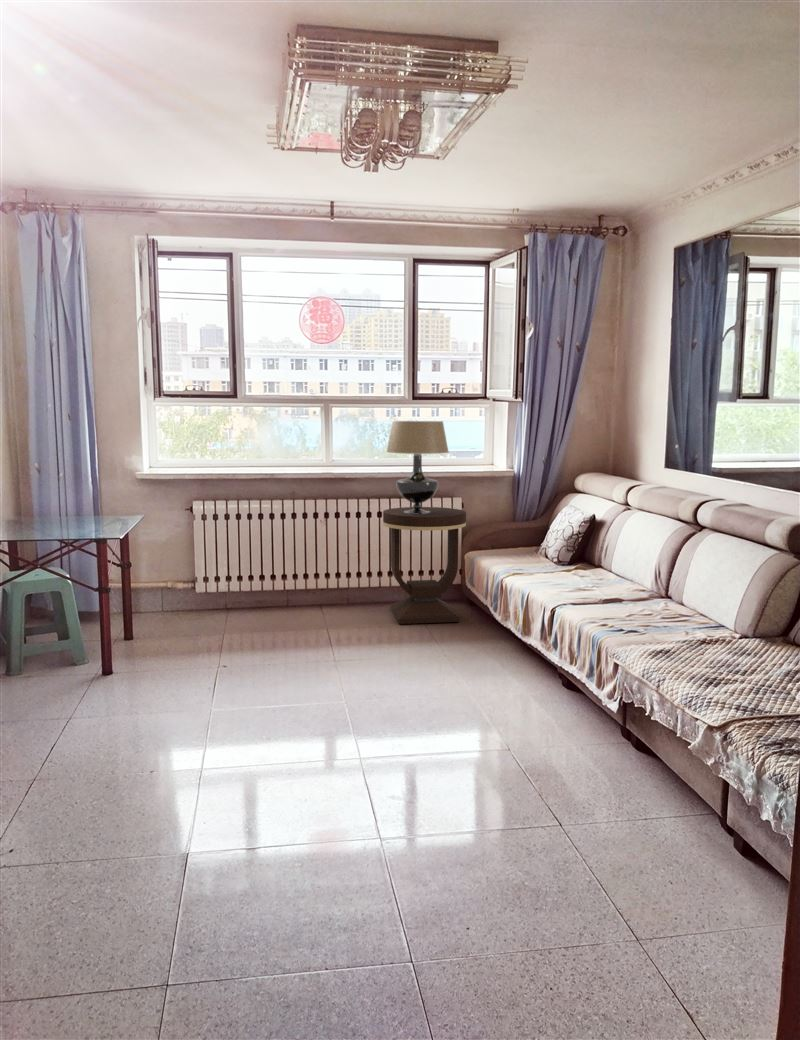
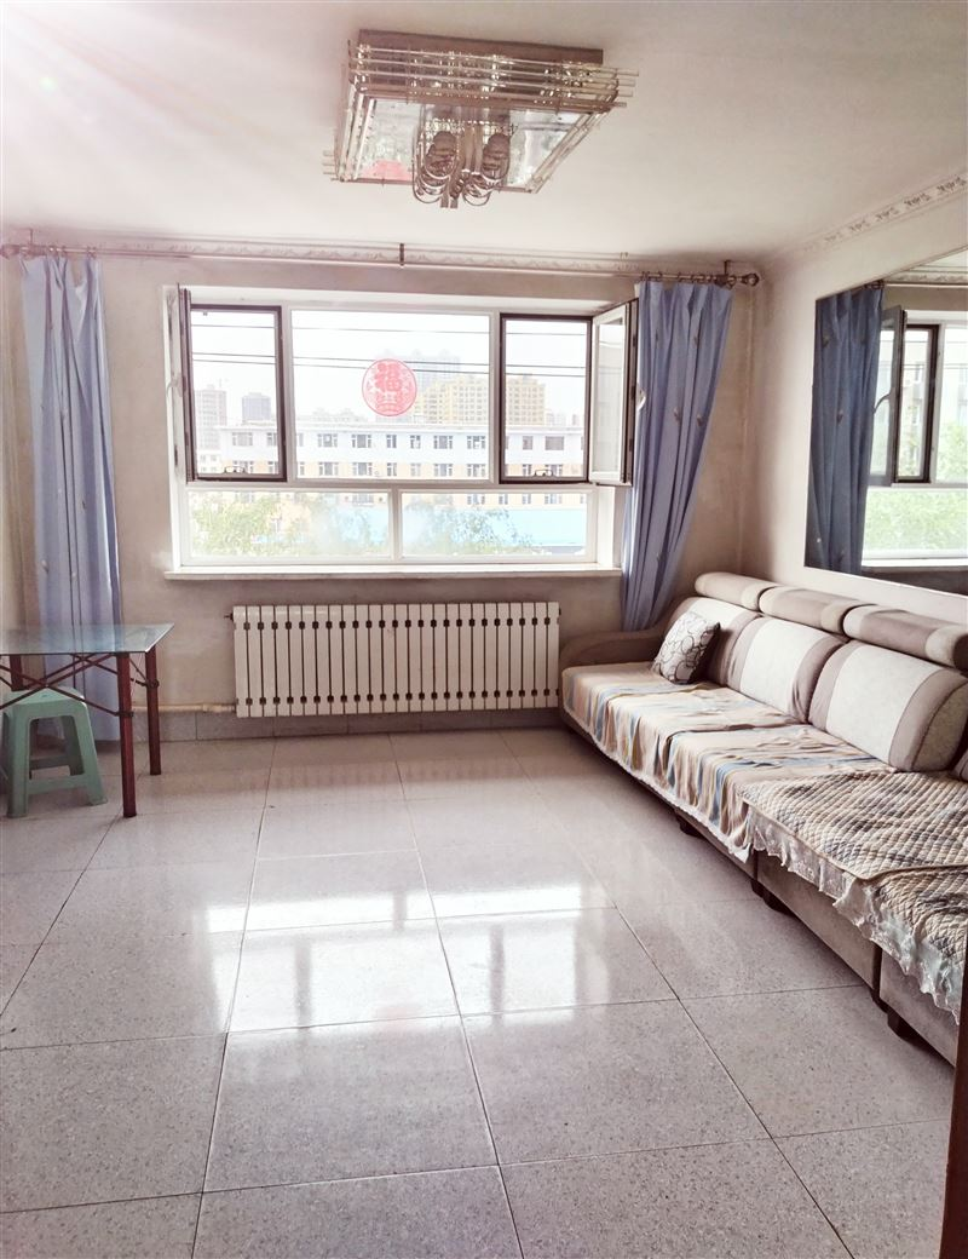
- side table [382,506,467,625]
- table lamp [385,420,450,514]
